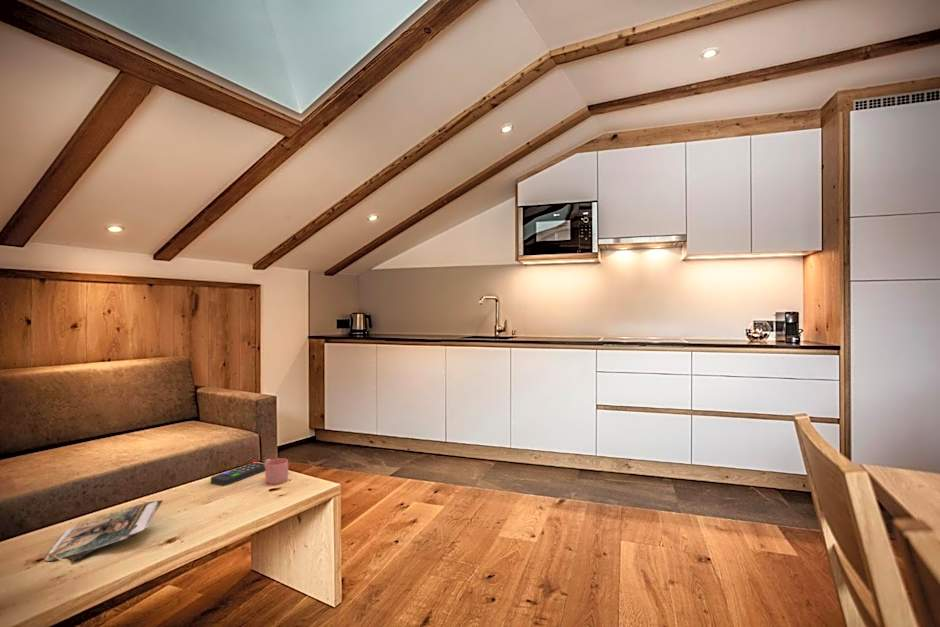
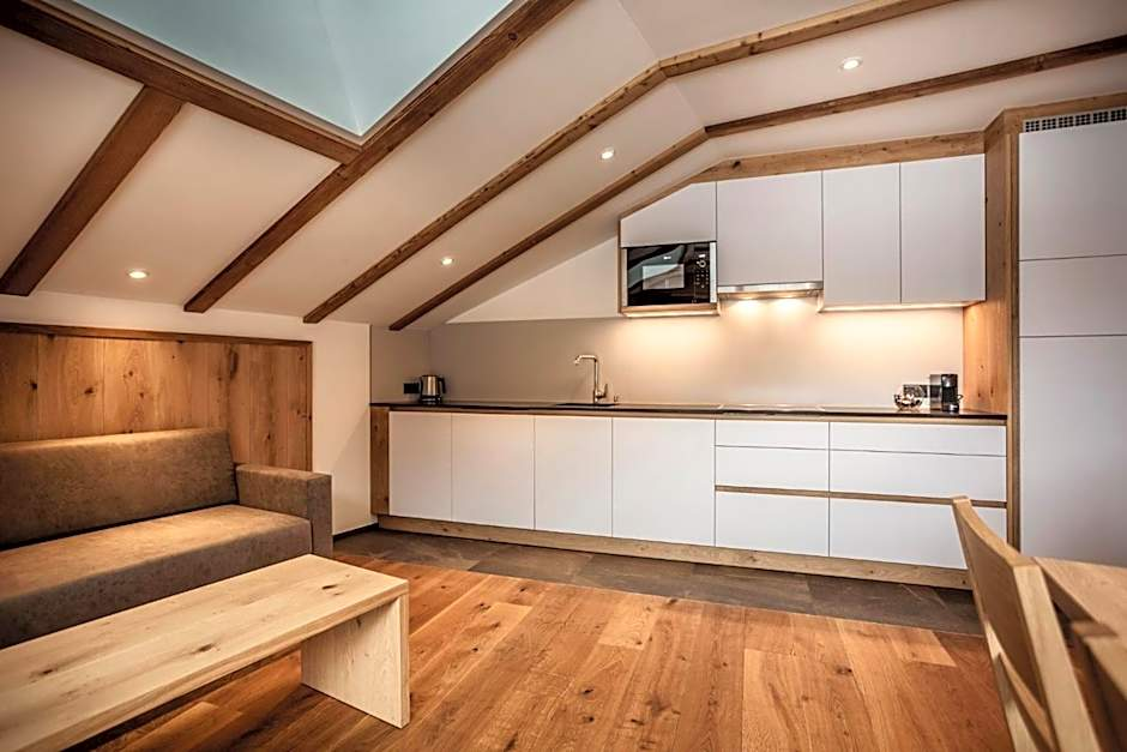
- mug [263,457,289,485]
- remote control [210,461,265,487]
- magazine [44,499,164,562]
